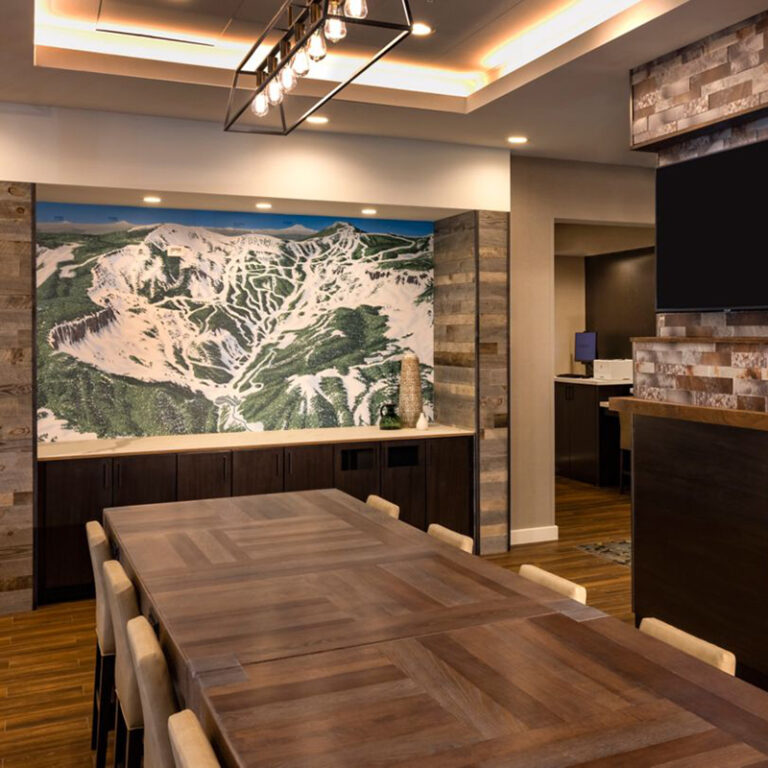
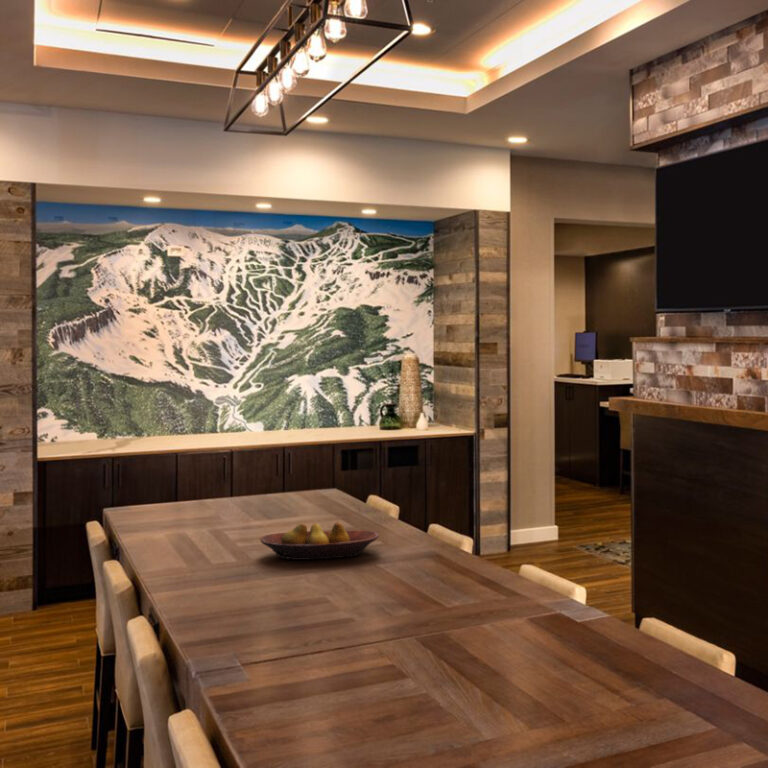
+ fruit bowl [259,521,380,561]
